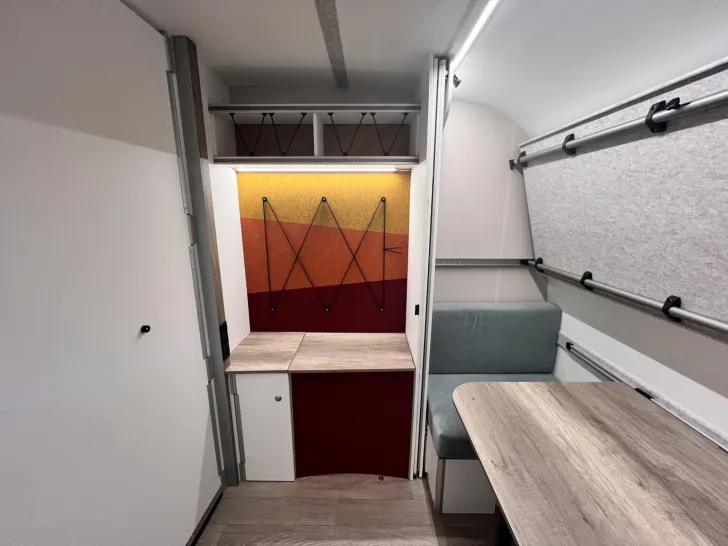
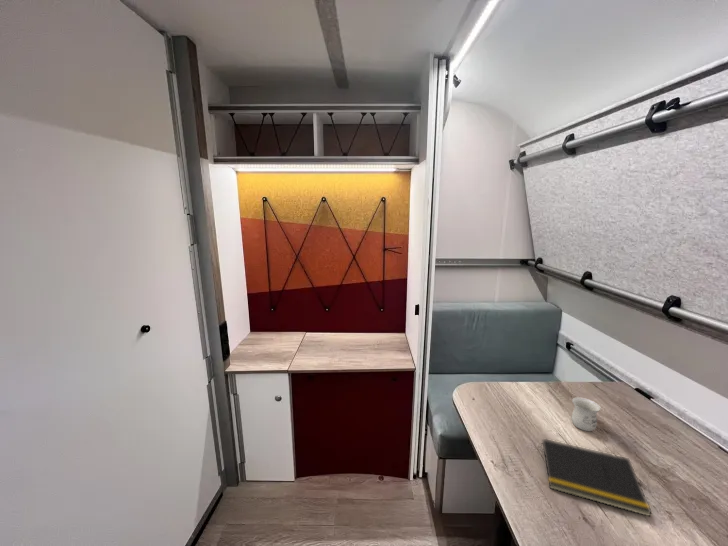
+ notepad [539,438,653,518]
+ mug [570,396,602,432]
